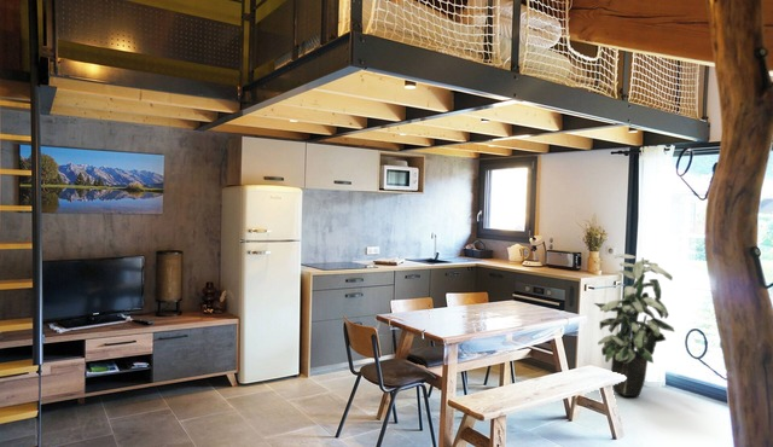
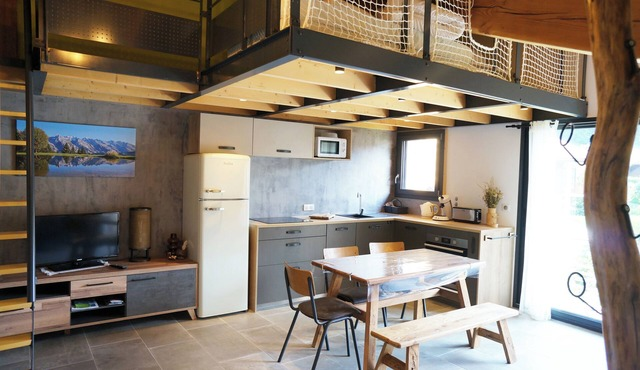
- indoor plant [593,252,676,397]
